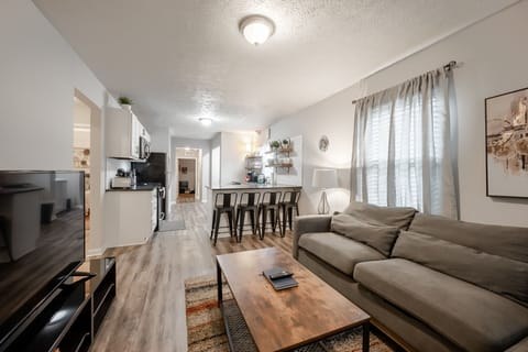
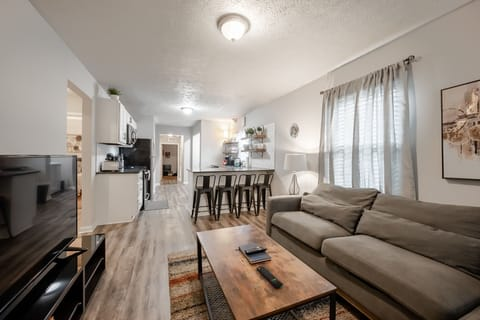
+ remote control [255,265,284,289]
